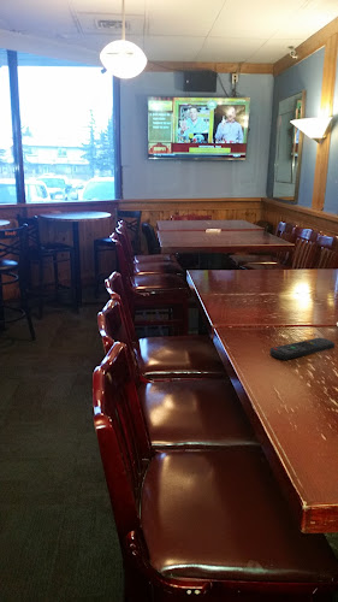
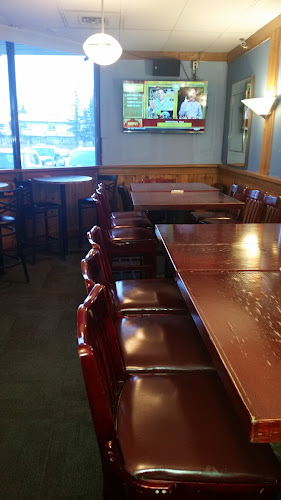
- remote control [269,336,336,361]
